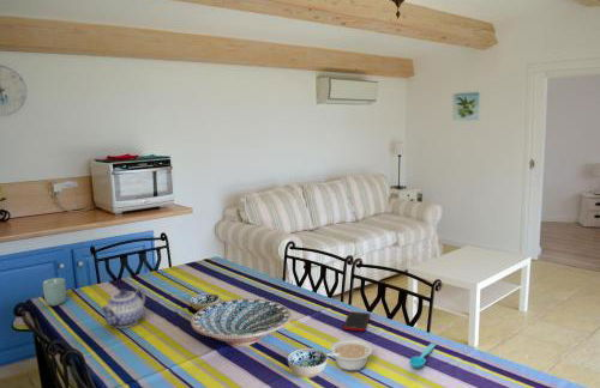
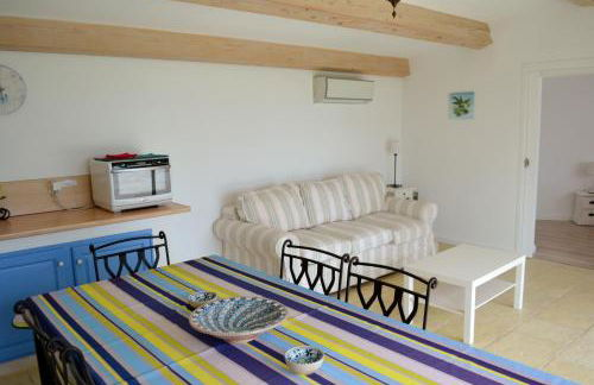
- cell phone [342,310,371,332]
- legume [325,338,373,372]
- spoon [408,341,438,369]
- cup [42,277,67,307]
- teapot [98,287,146,329]
